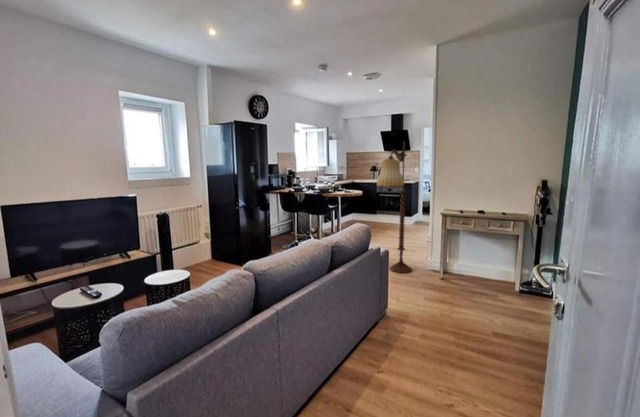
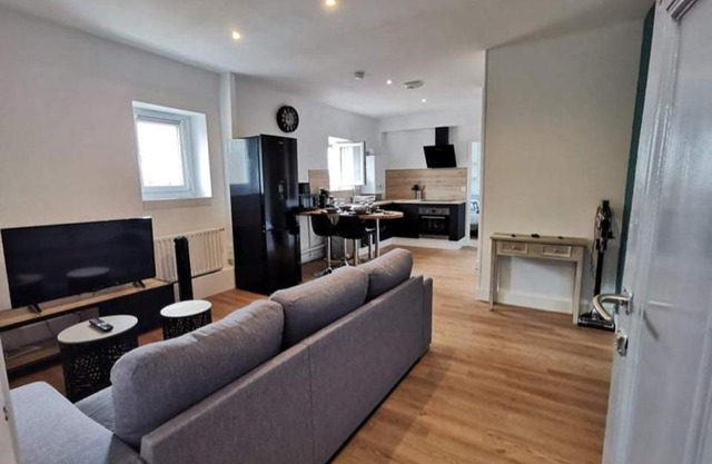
- floor lamp [376,140,413,274]
